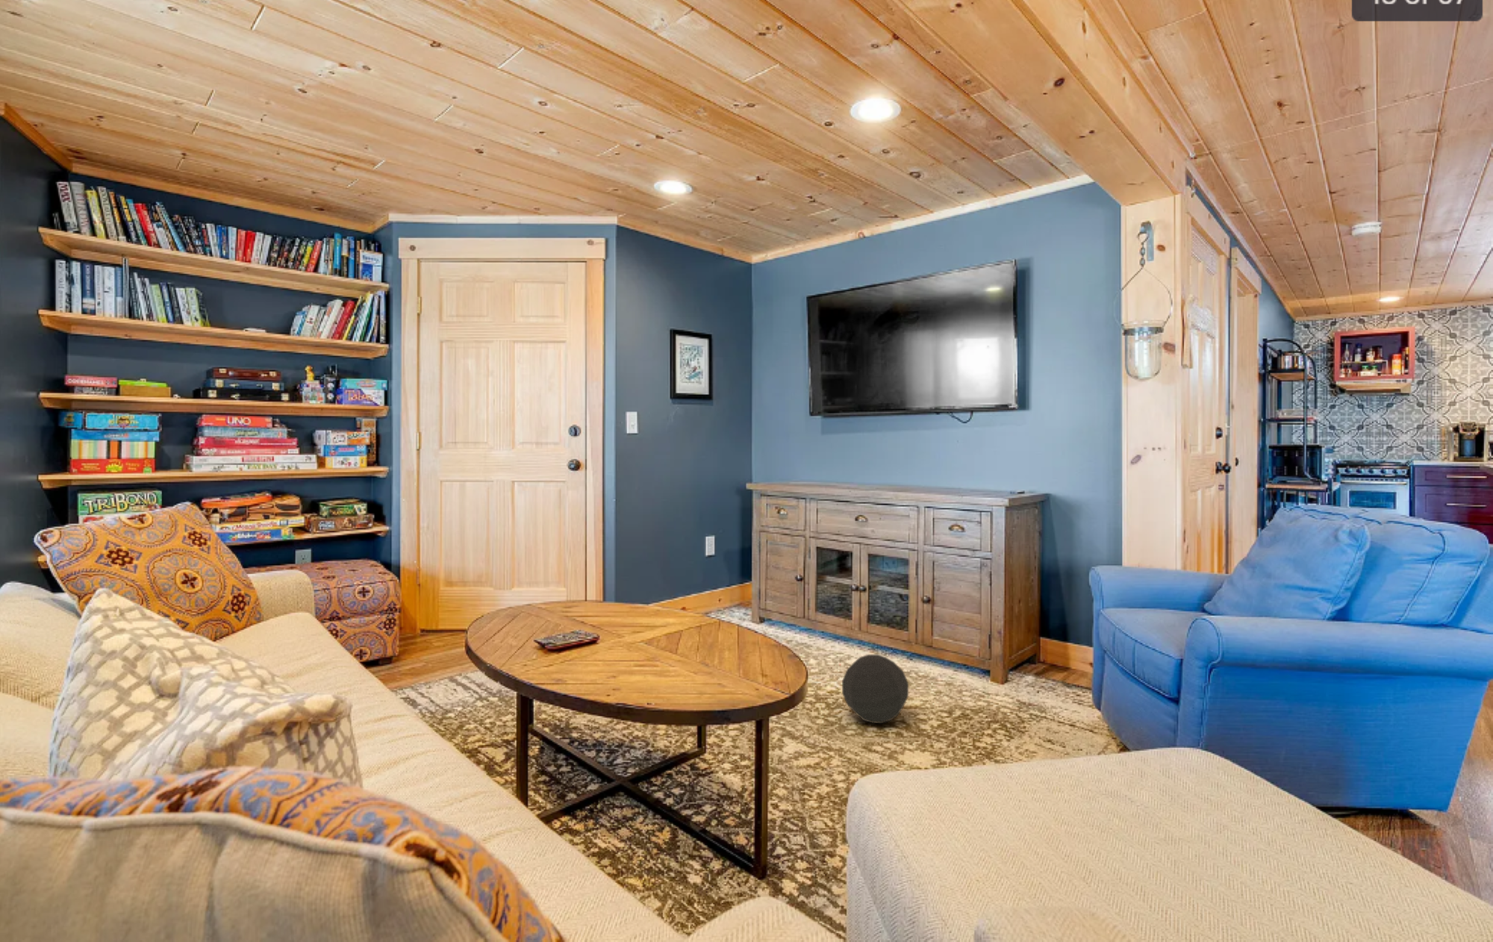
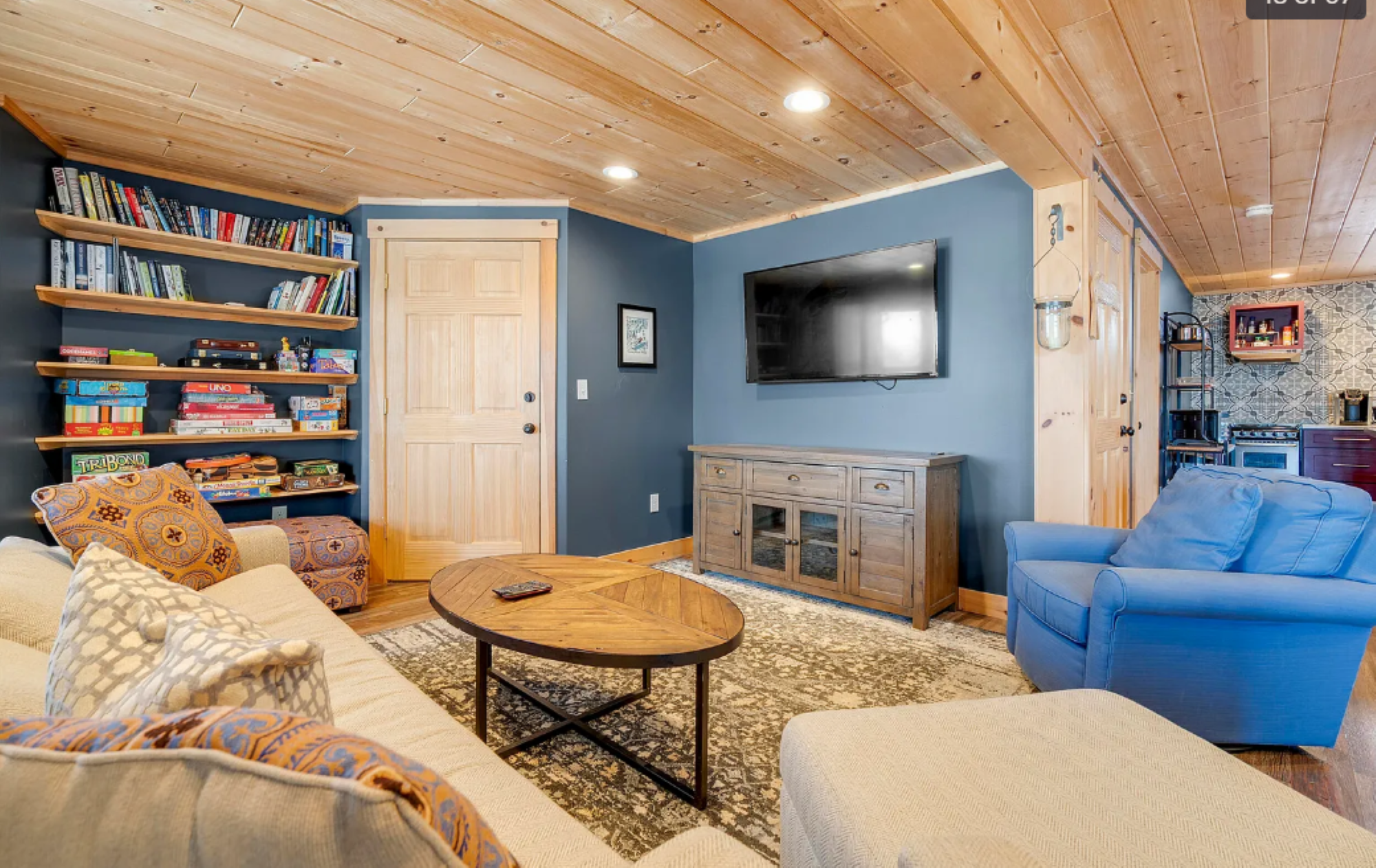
- ball [839,654,909,724]
